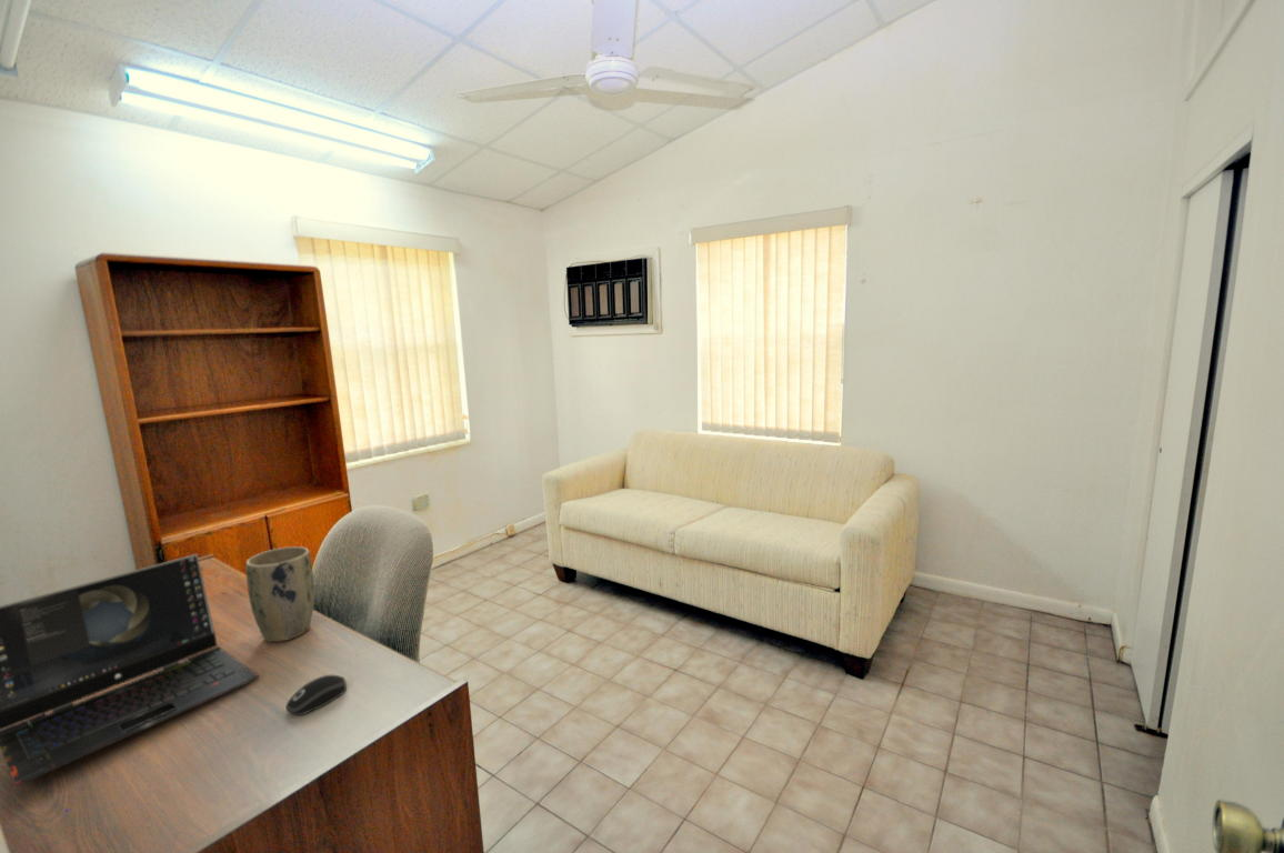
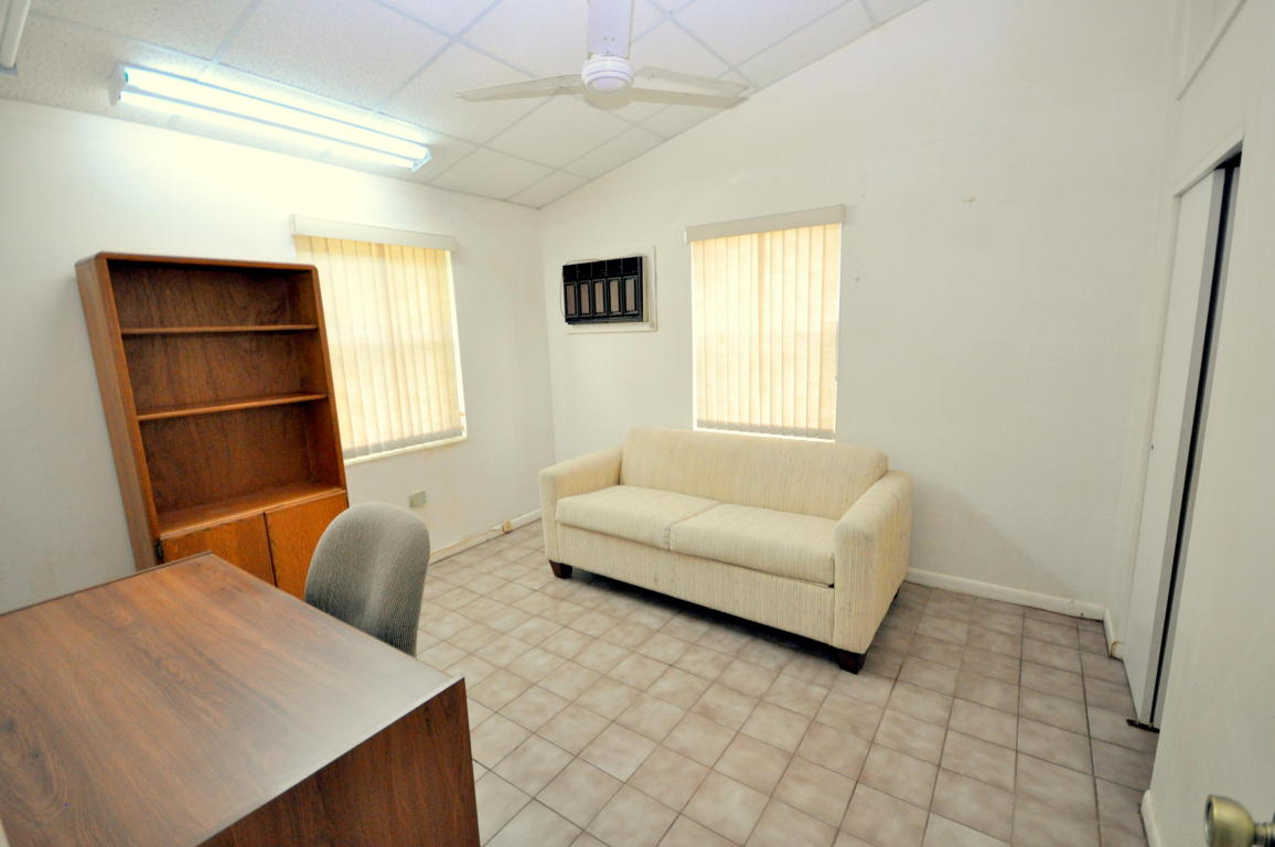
- laptop computer [0,553,260,786]
- computer mouse [285,674,348,716]
- plant pot [244,545,315,643]
